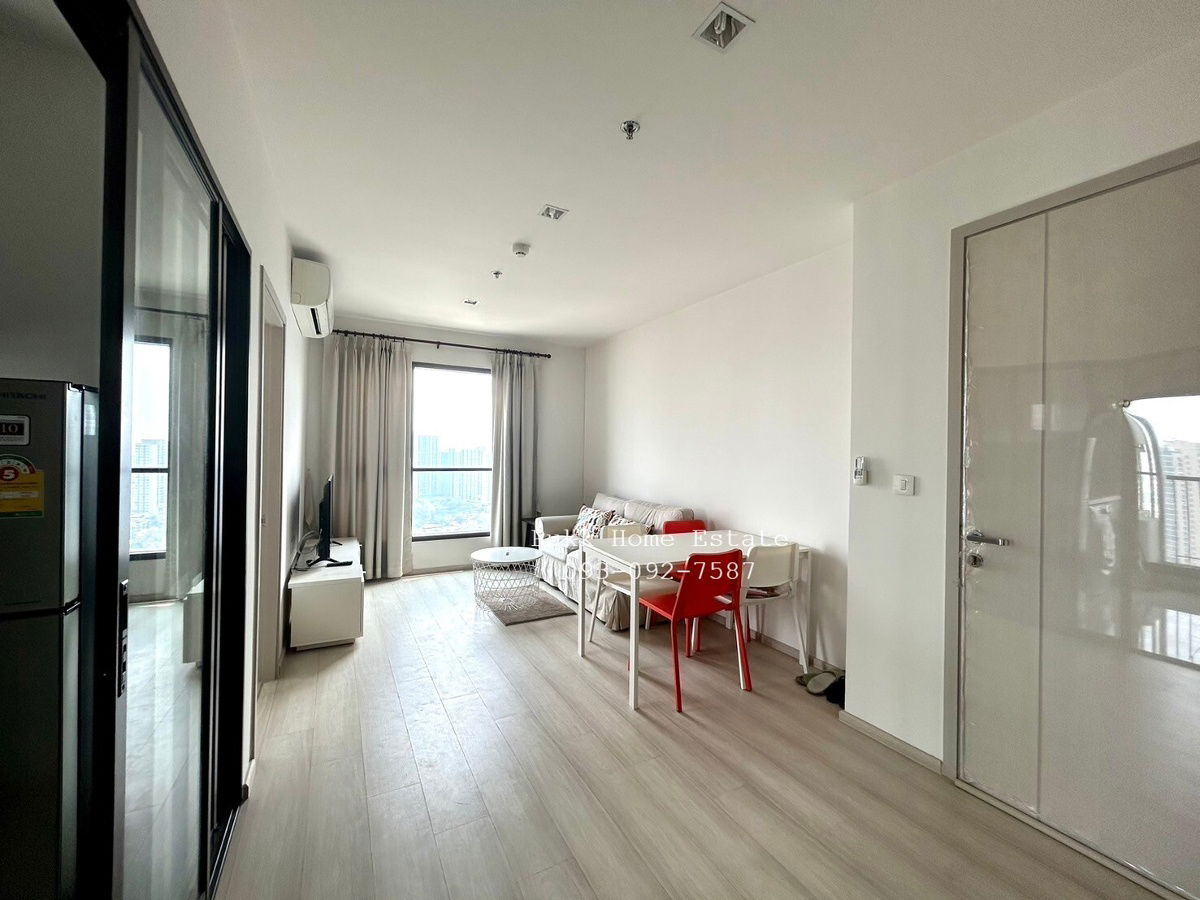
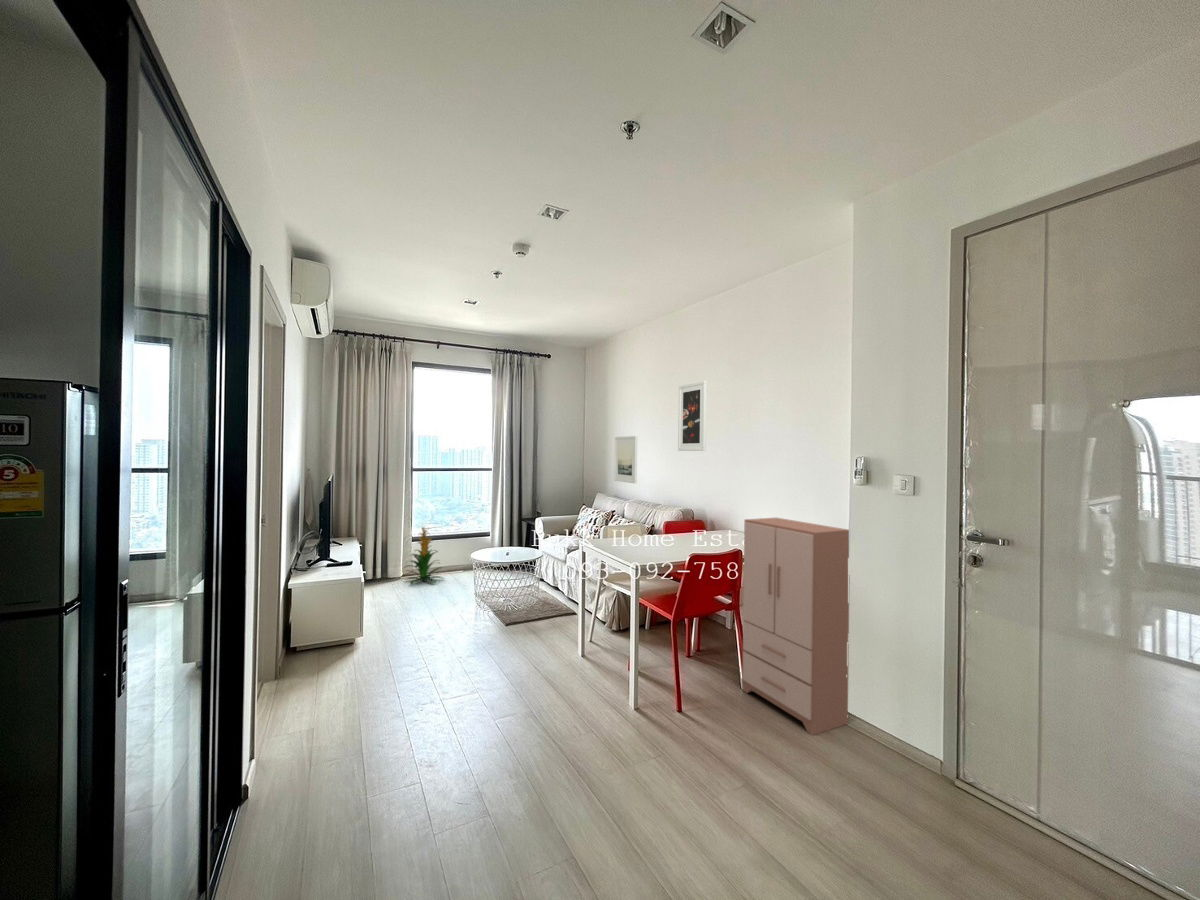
+ indoor plant [403,523,445,586]
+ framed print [613,435,638,484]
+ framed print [677,380,708,452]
+ cabinet [741,517,850,736]
